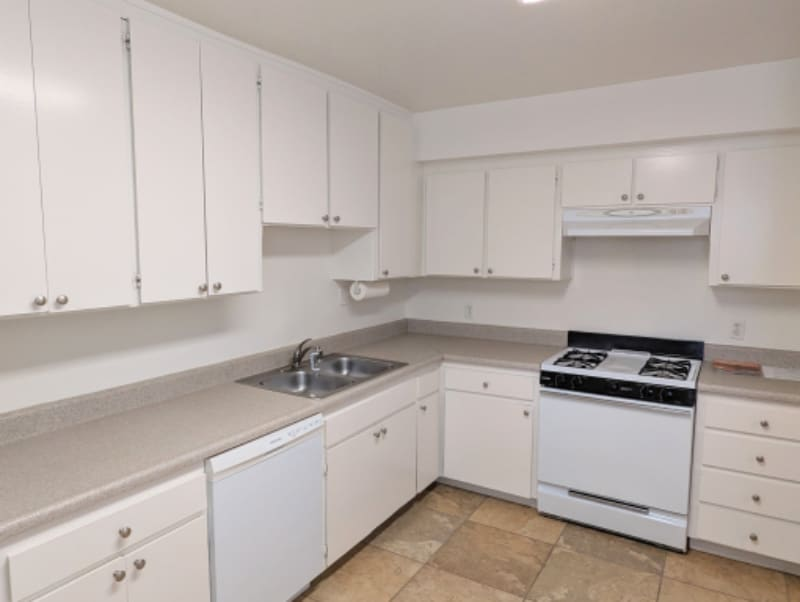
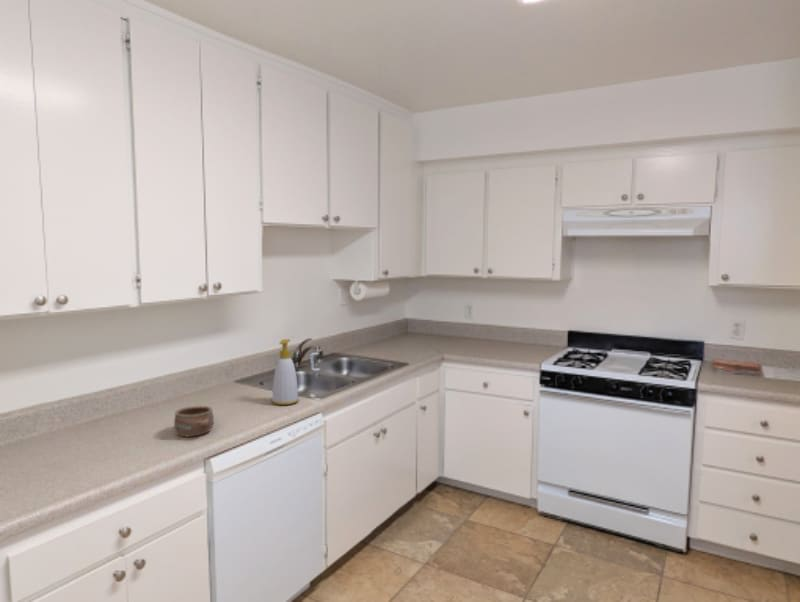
+ soap bottle [271,338,300,406]
+ pottery [173,405,215,437]
